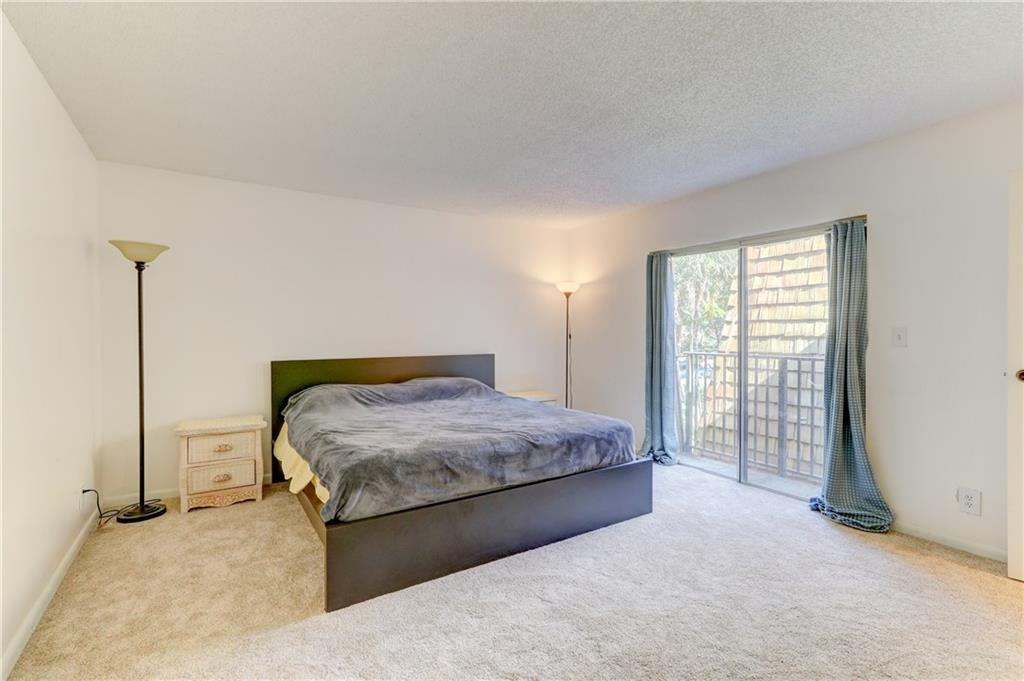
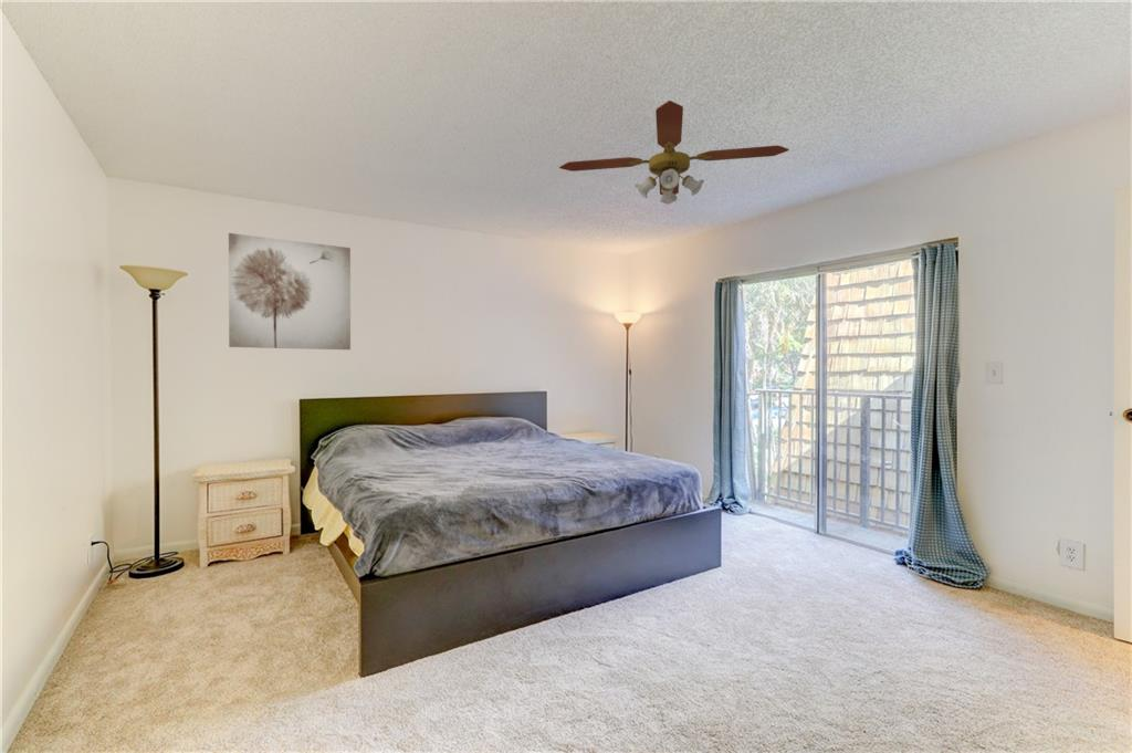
+ wall art [228,232,352,351]
+ ceiling fan [558,100,790,206]
